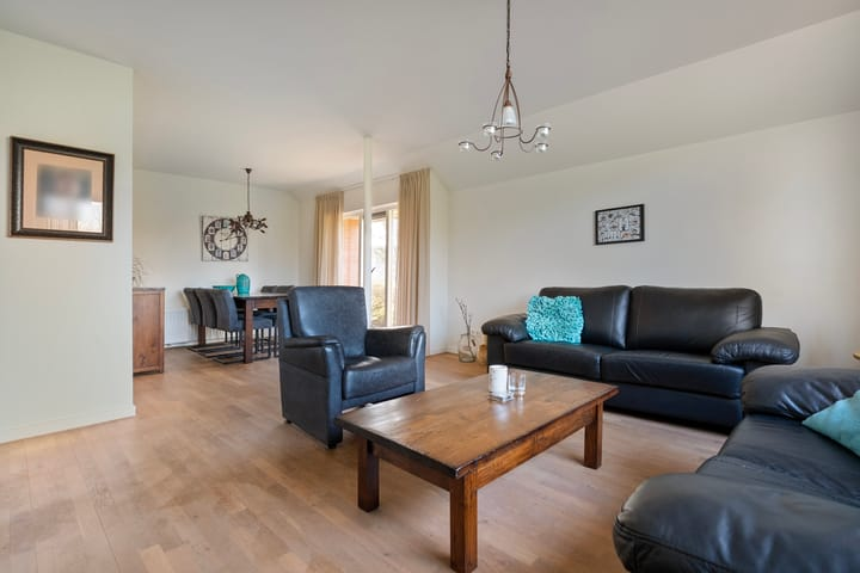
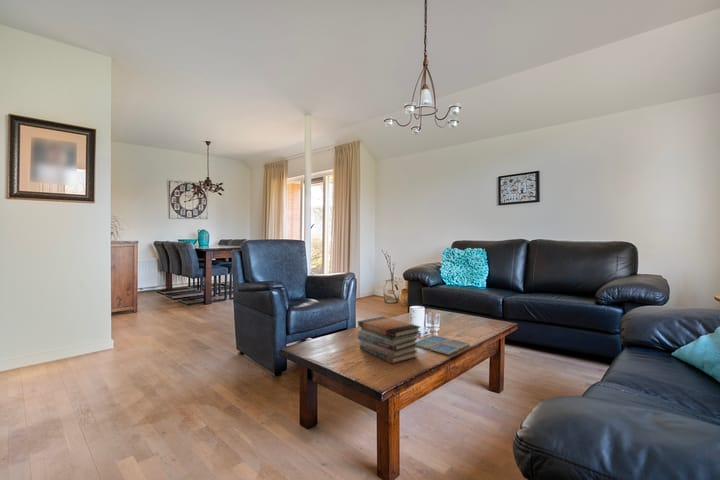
+ drink coaster [415,334,471,356]
+ book stack [357,316,422,364]
